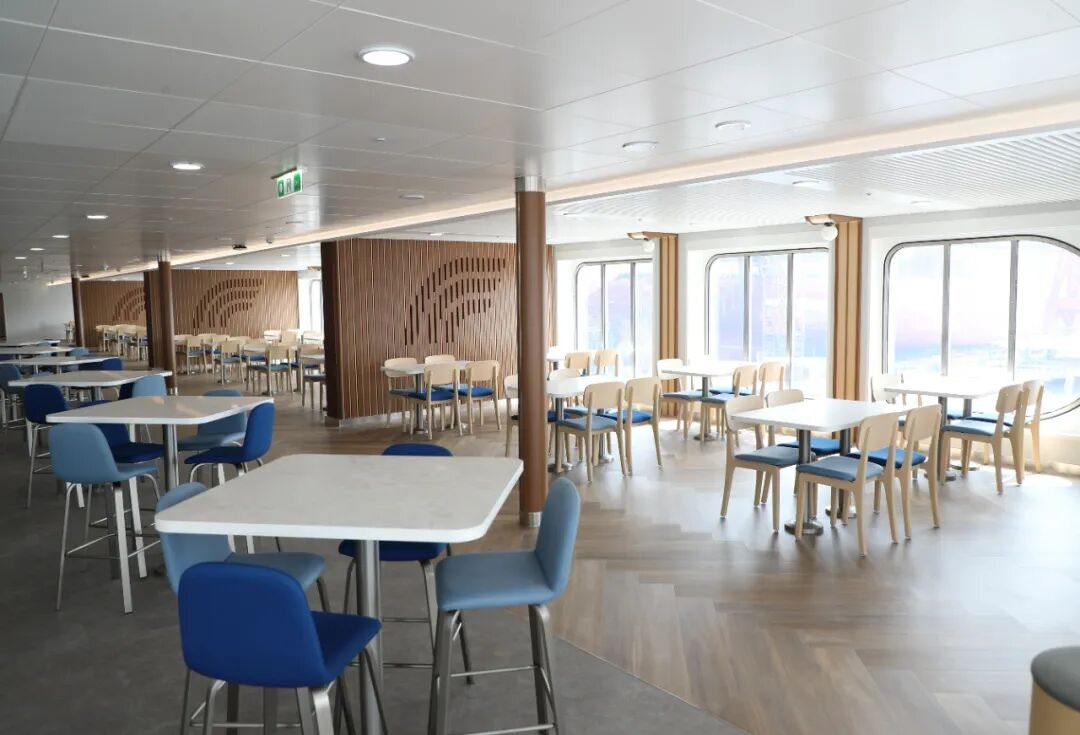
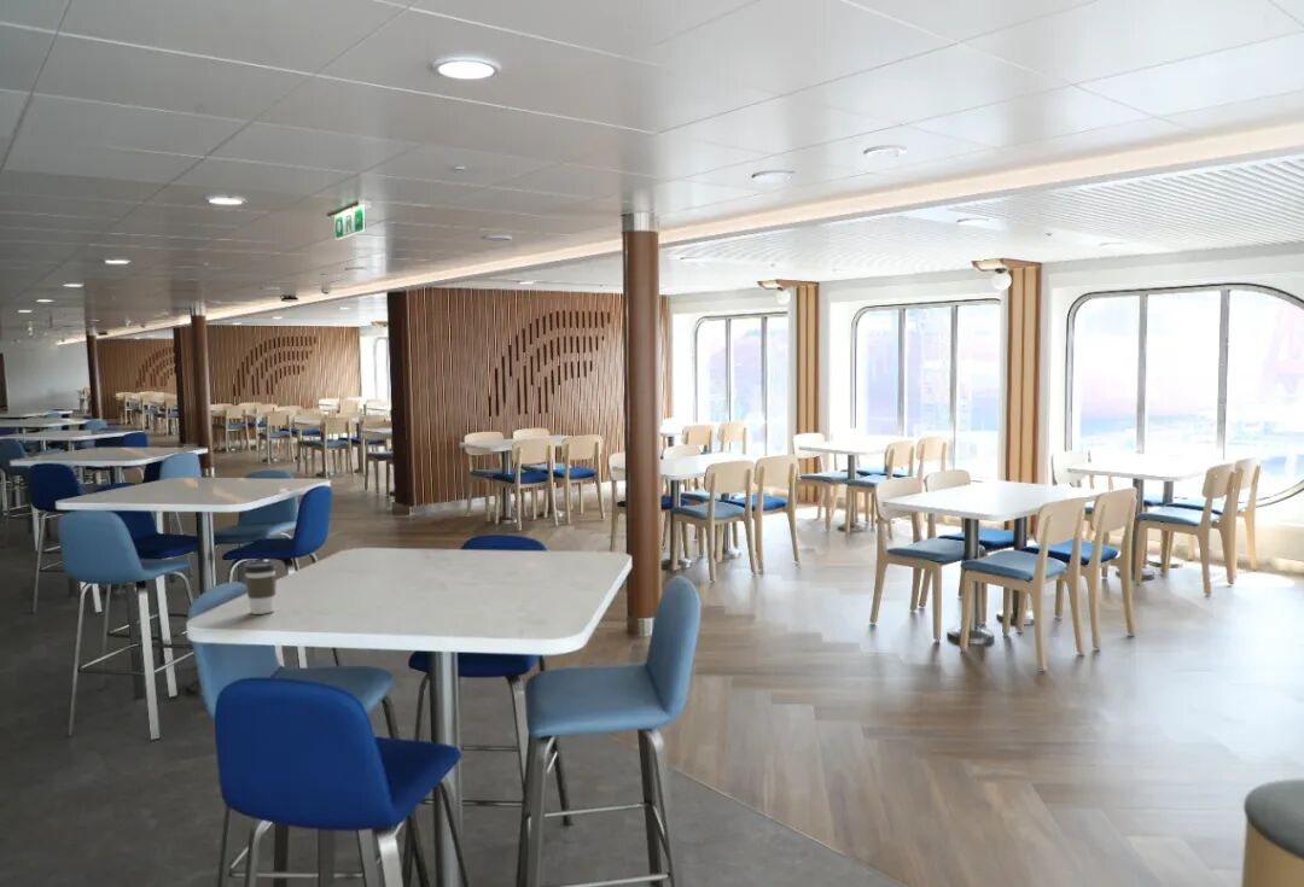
+ coffee cup [243,560,278,615]
